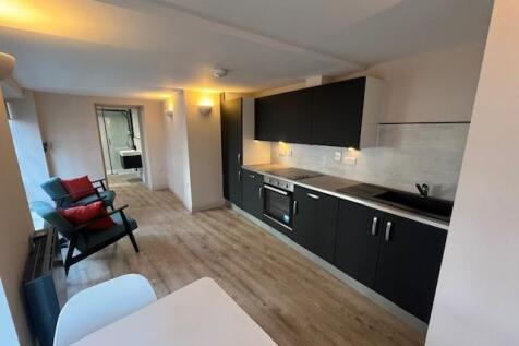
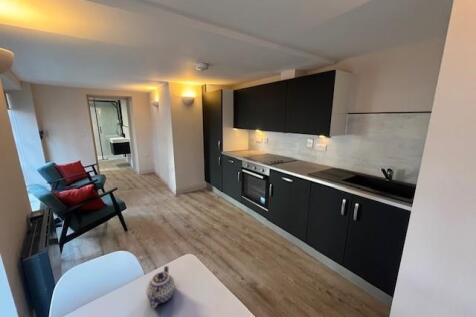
+ teapot [145,265,176,310]
